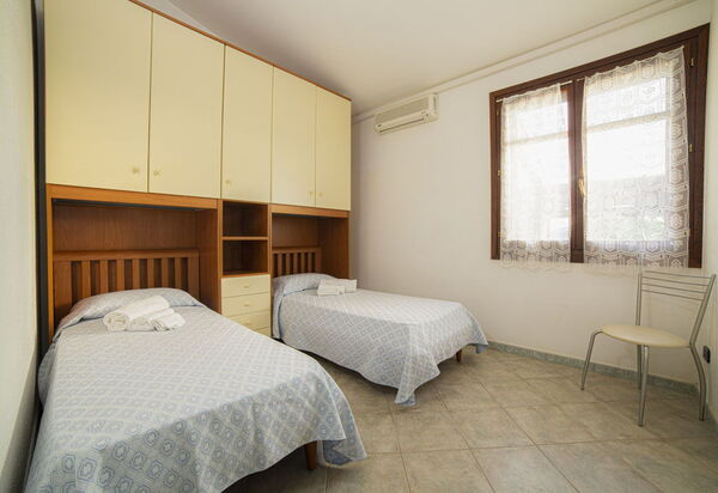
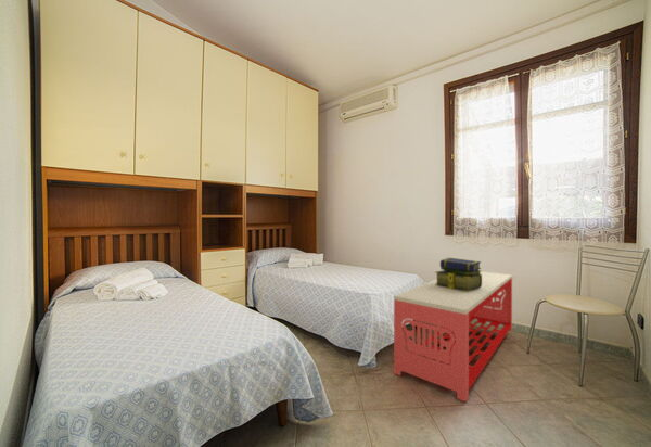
+ storage bench [393,270,513,403]
+ stack of books [434,257,482,292]
